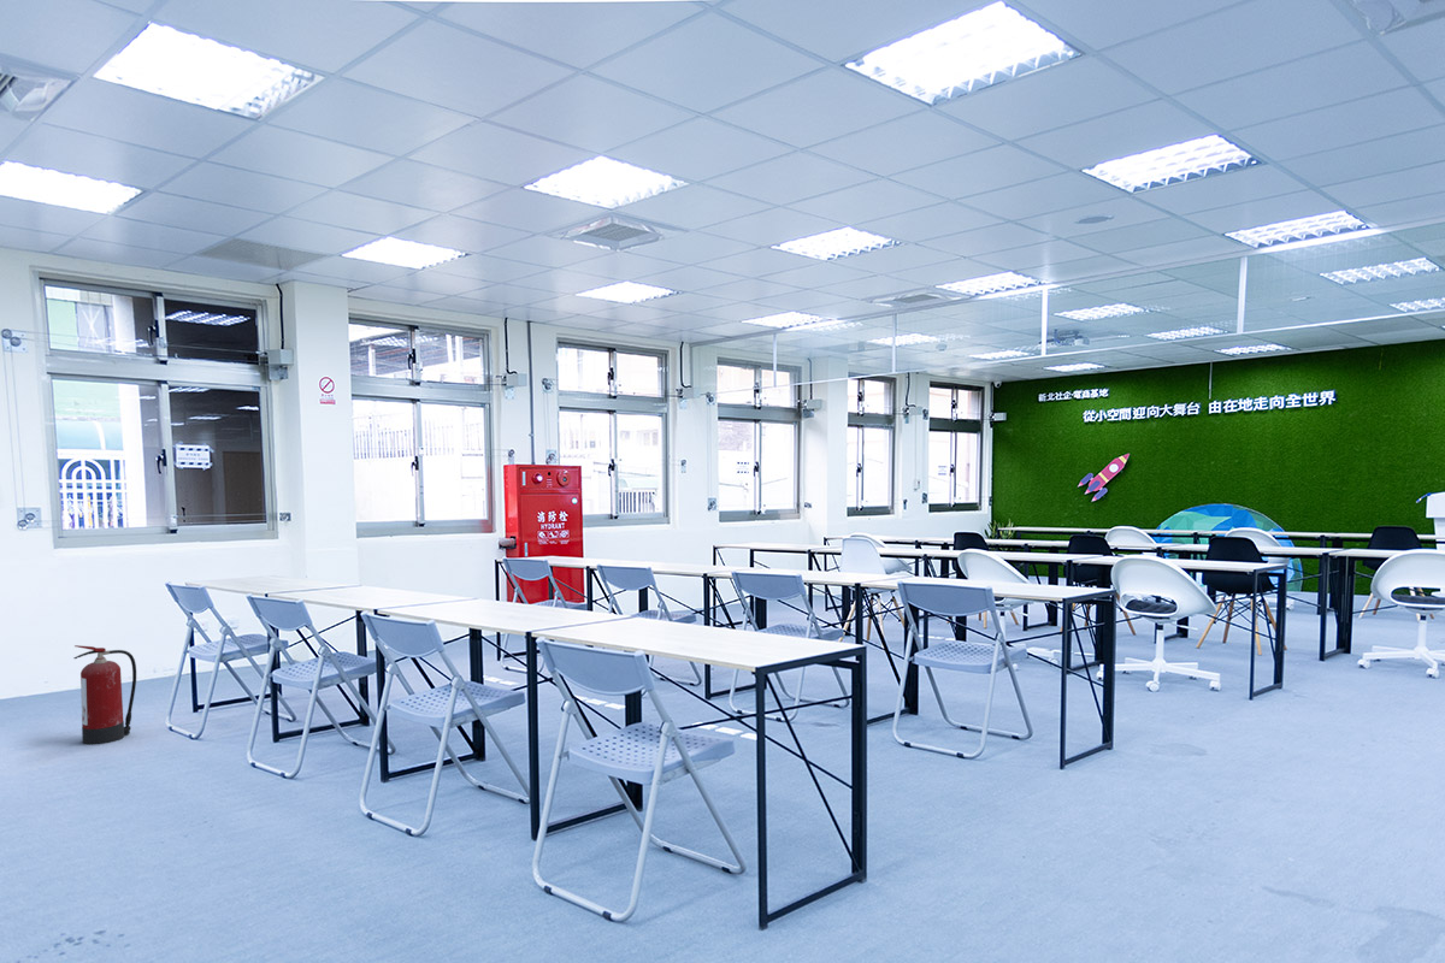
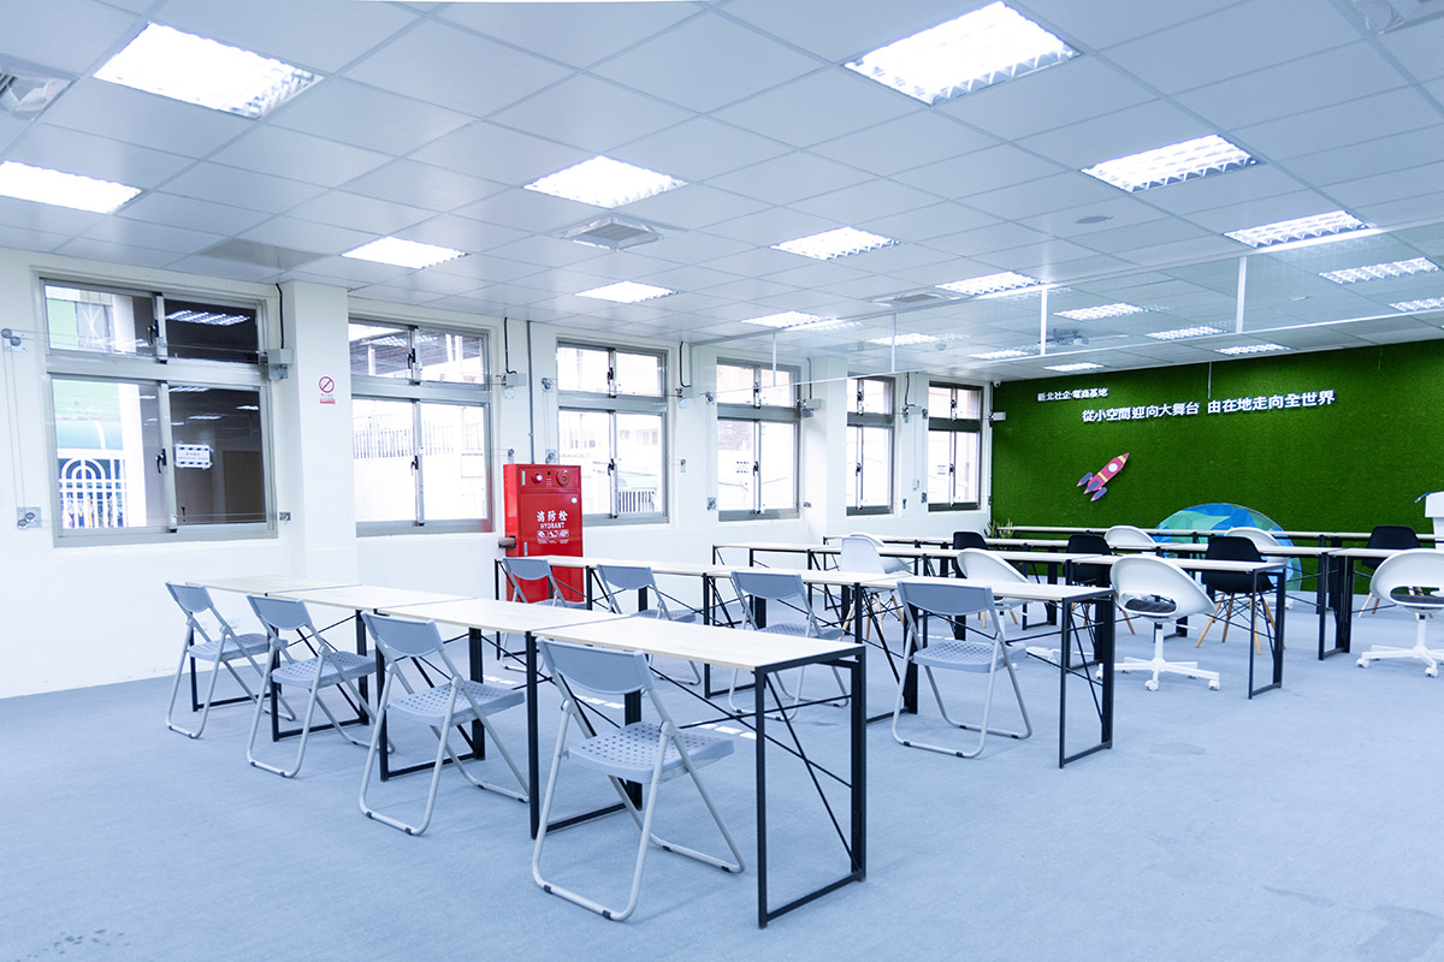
- fire extinguisher [72,644,137,746]
